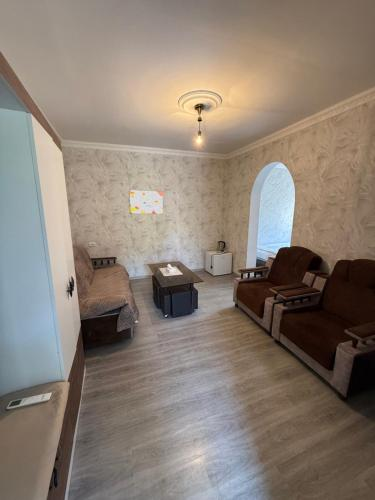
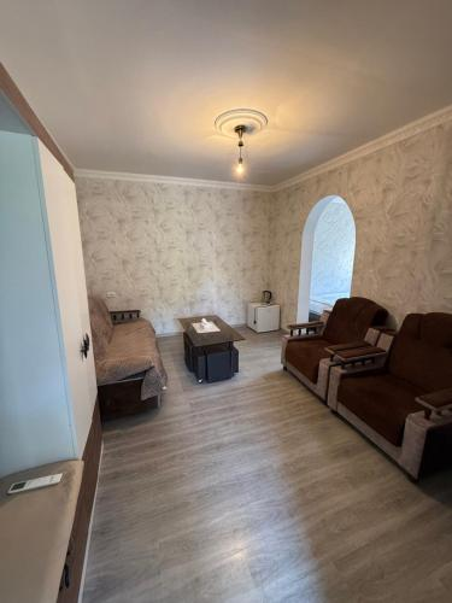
- wall art [128,189,164,215]
